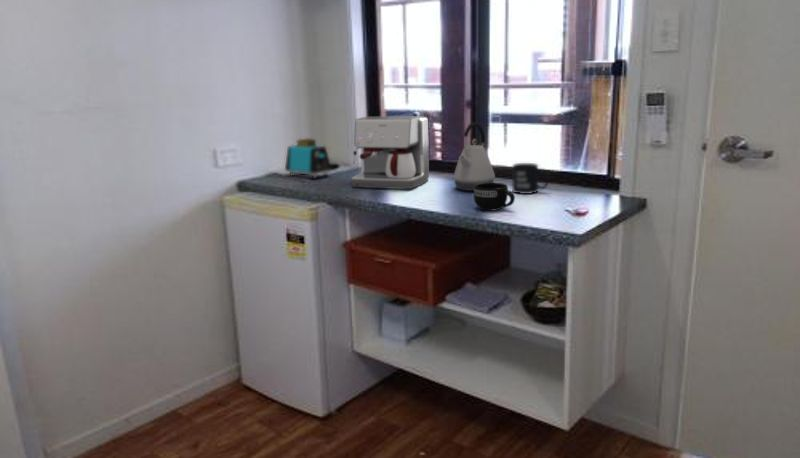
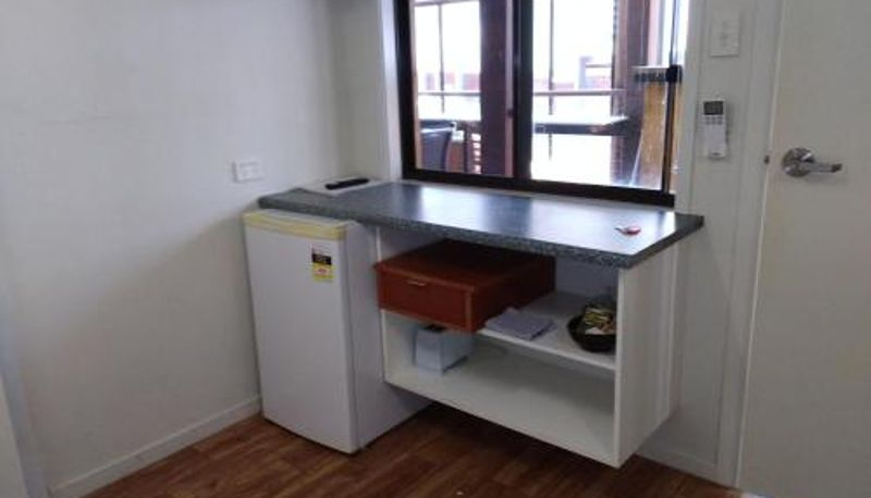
- coffee maker [351,115,430,190]
- mug [473,182,516,212]
- kettle [452,122,496,192]
- mug [511,162,550,195]
- toaster [284,138,333,180]
